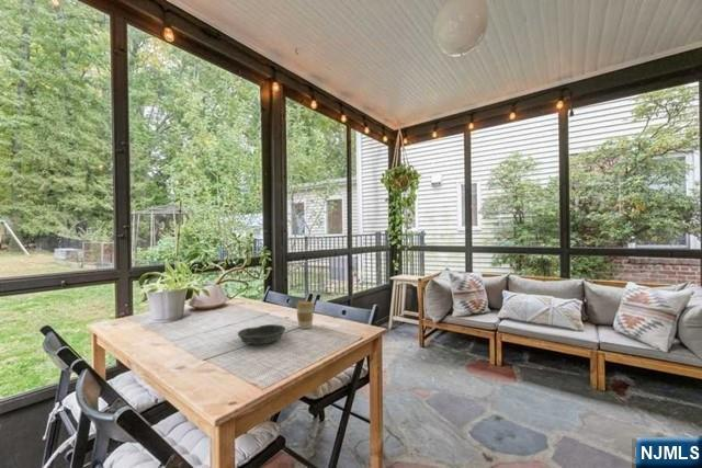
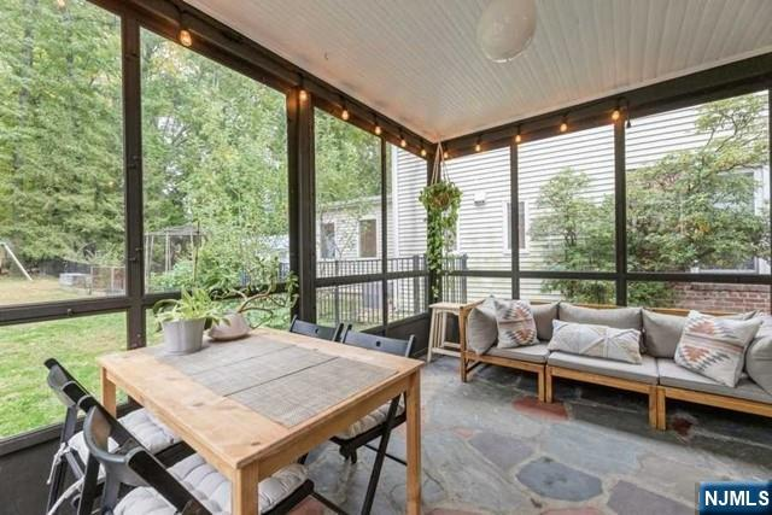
- coffee cup [295,299,316,330]
- bowl [237,323,286,345]
